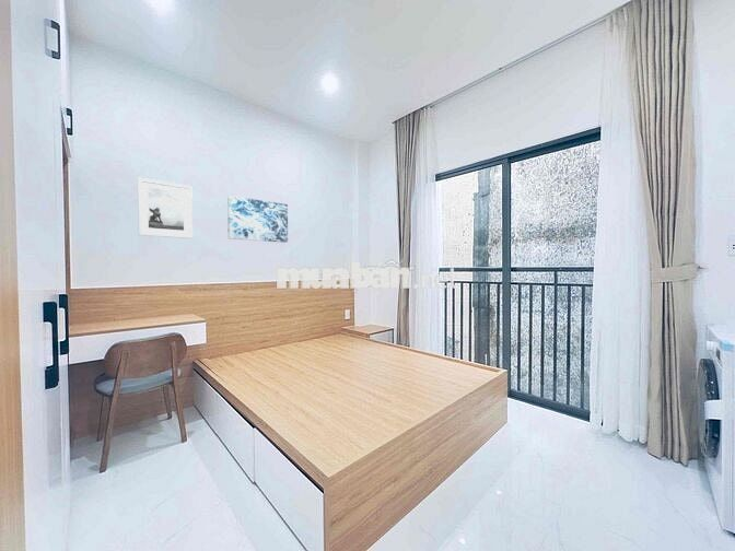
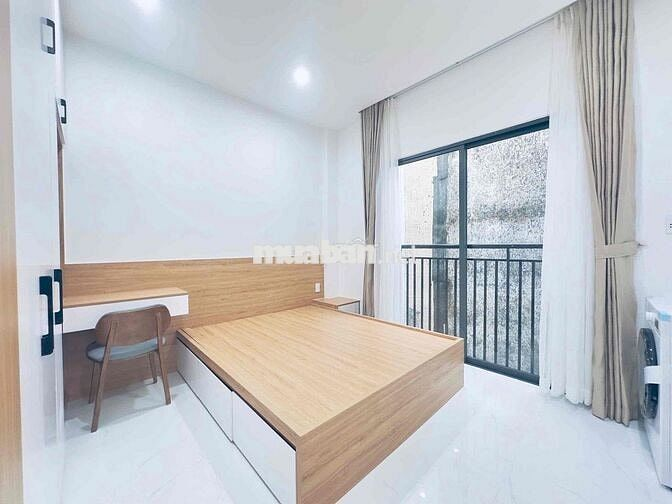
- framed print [137,176,194,239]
- wall art [226,195,289,244]
